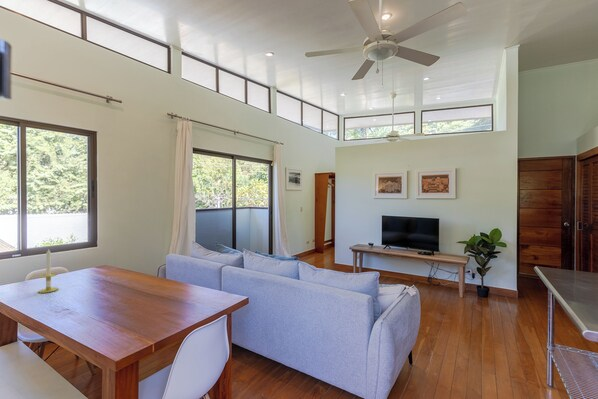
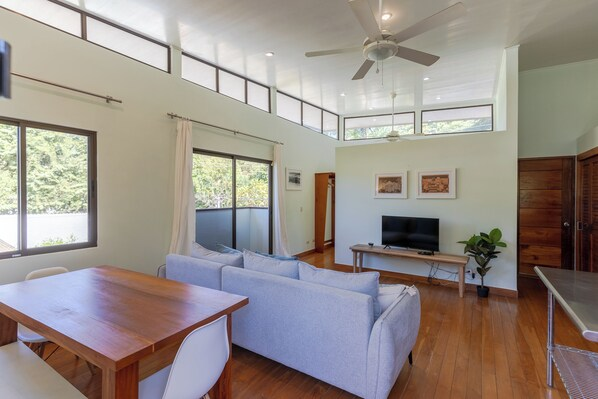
- candle [37,248,59,294]
